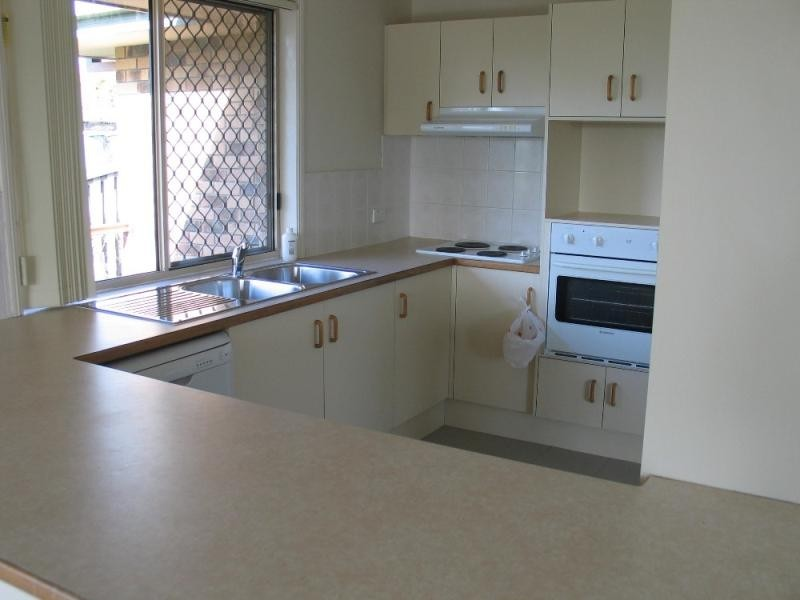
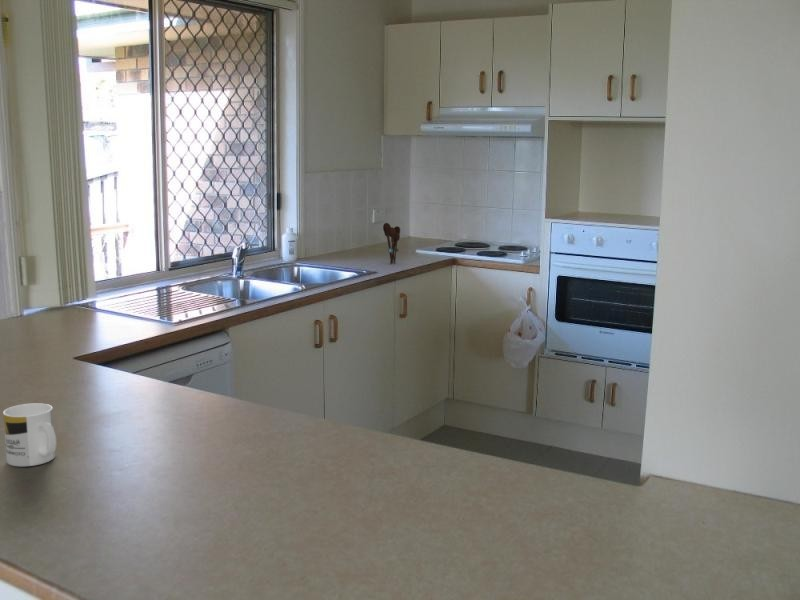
+ utensil holder [382,222,401,264]
+ mug [2,402,57,467]
